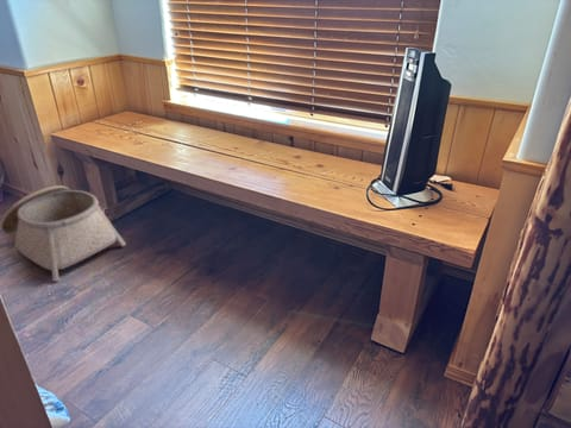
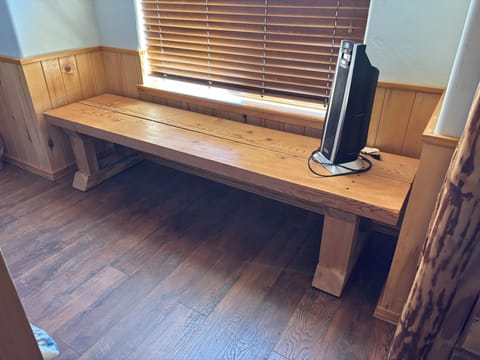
- basket [0,184,127,283]
